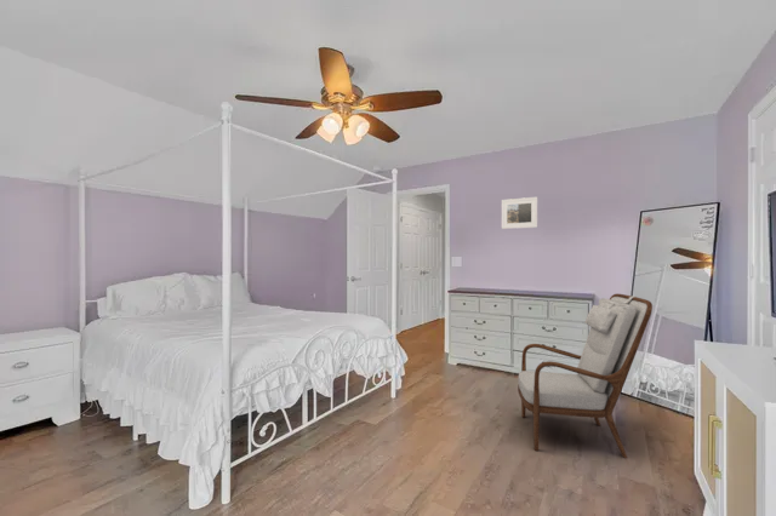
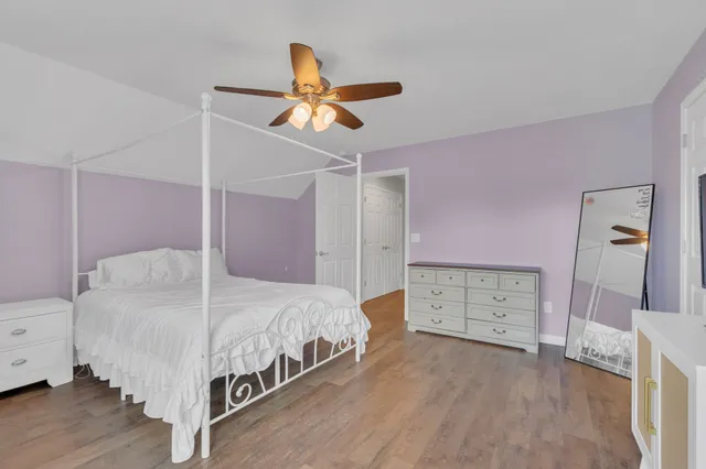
- armchair [517,293,654,459]
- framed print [501,196,538,230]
